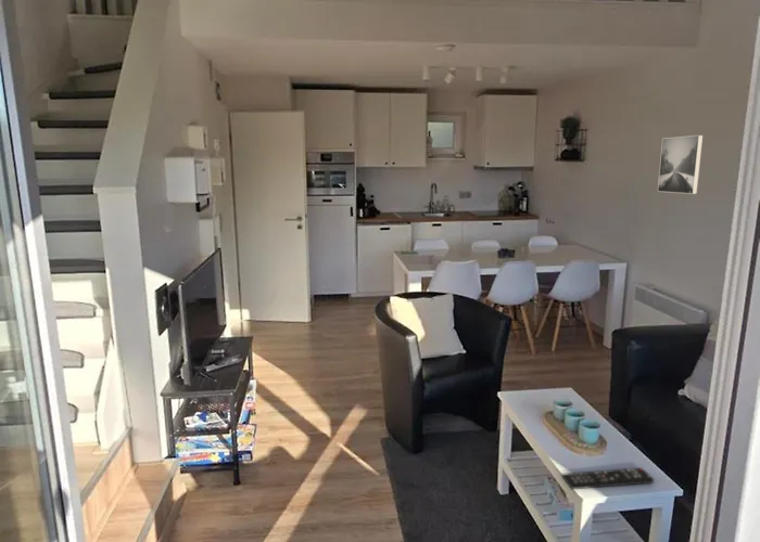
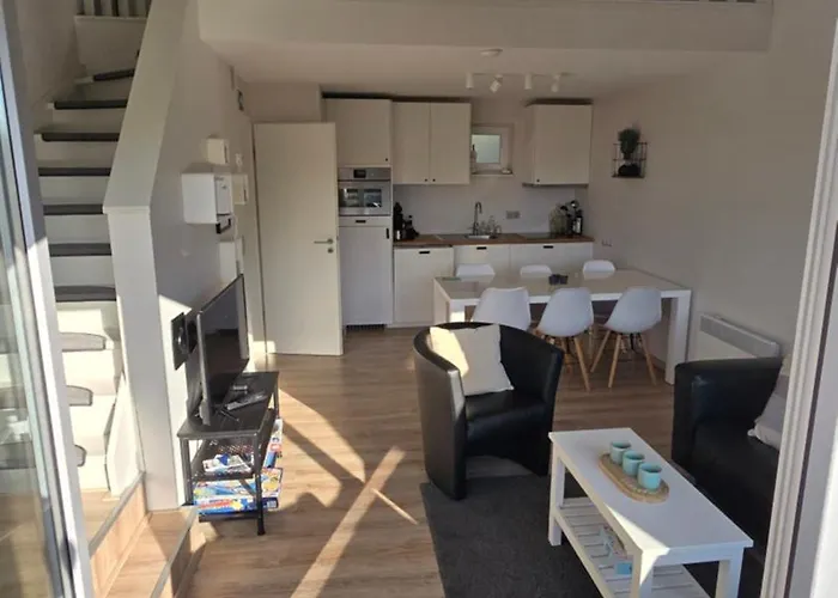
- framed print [657,134,705,195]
- remote control [560,467,655,490]
